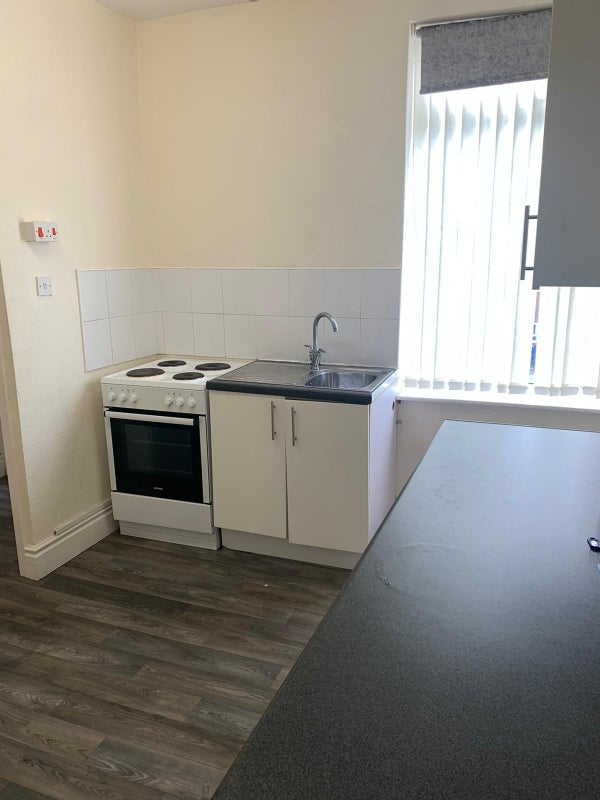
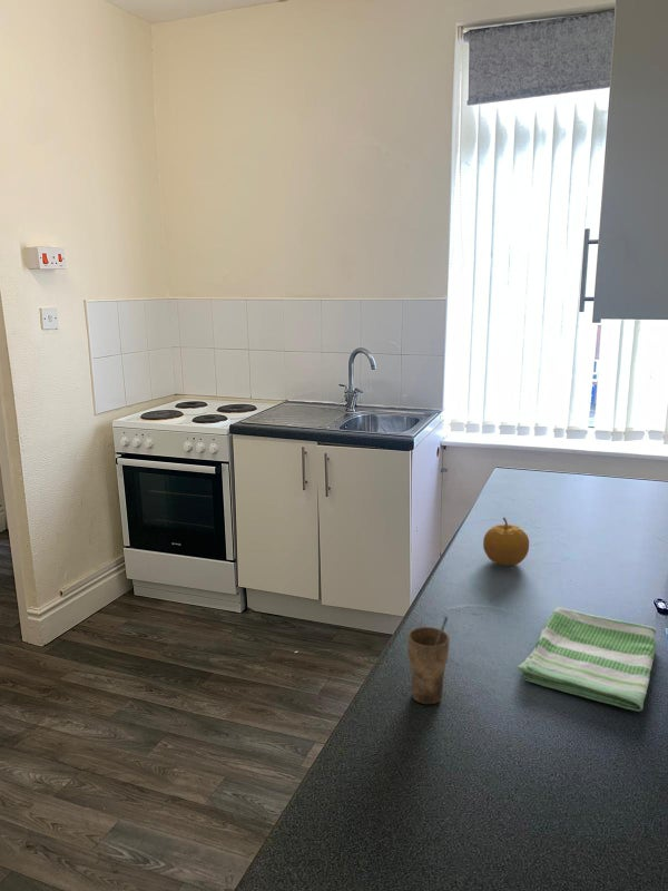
+ dish towel [517,606,657,712]
+ cup [406,616,451,705]
+ fruit [482,517,530,567]
